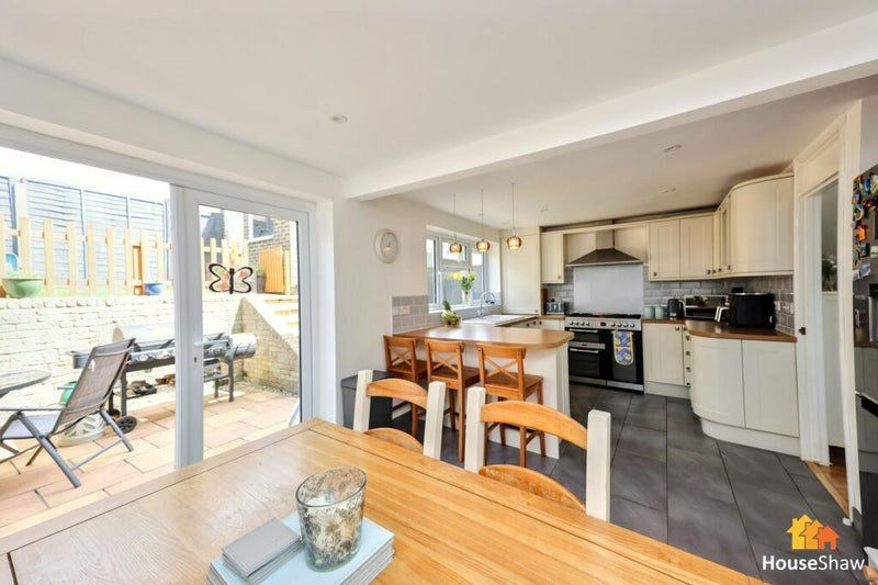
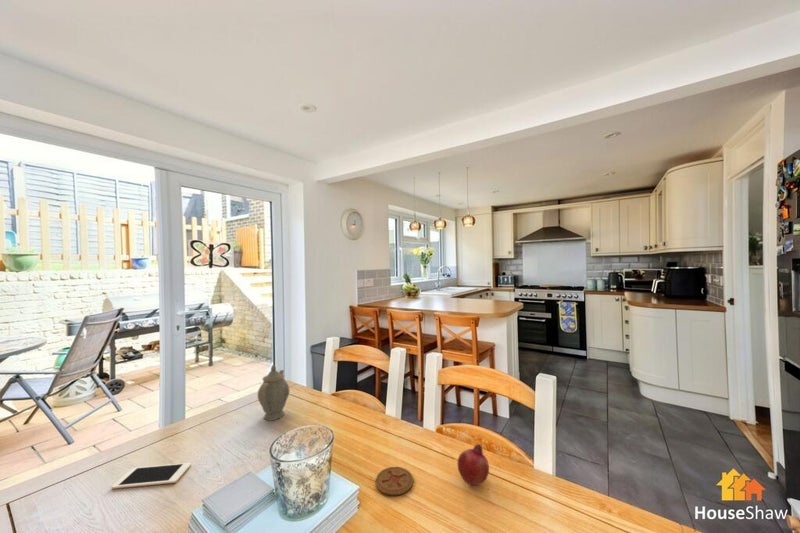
+ chinaware [257,364,290,422]
+ fruit [457,443,490,486]
+ coaster [375,466,414,496]
+ cell phone [111,462,192,490]
